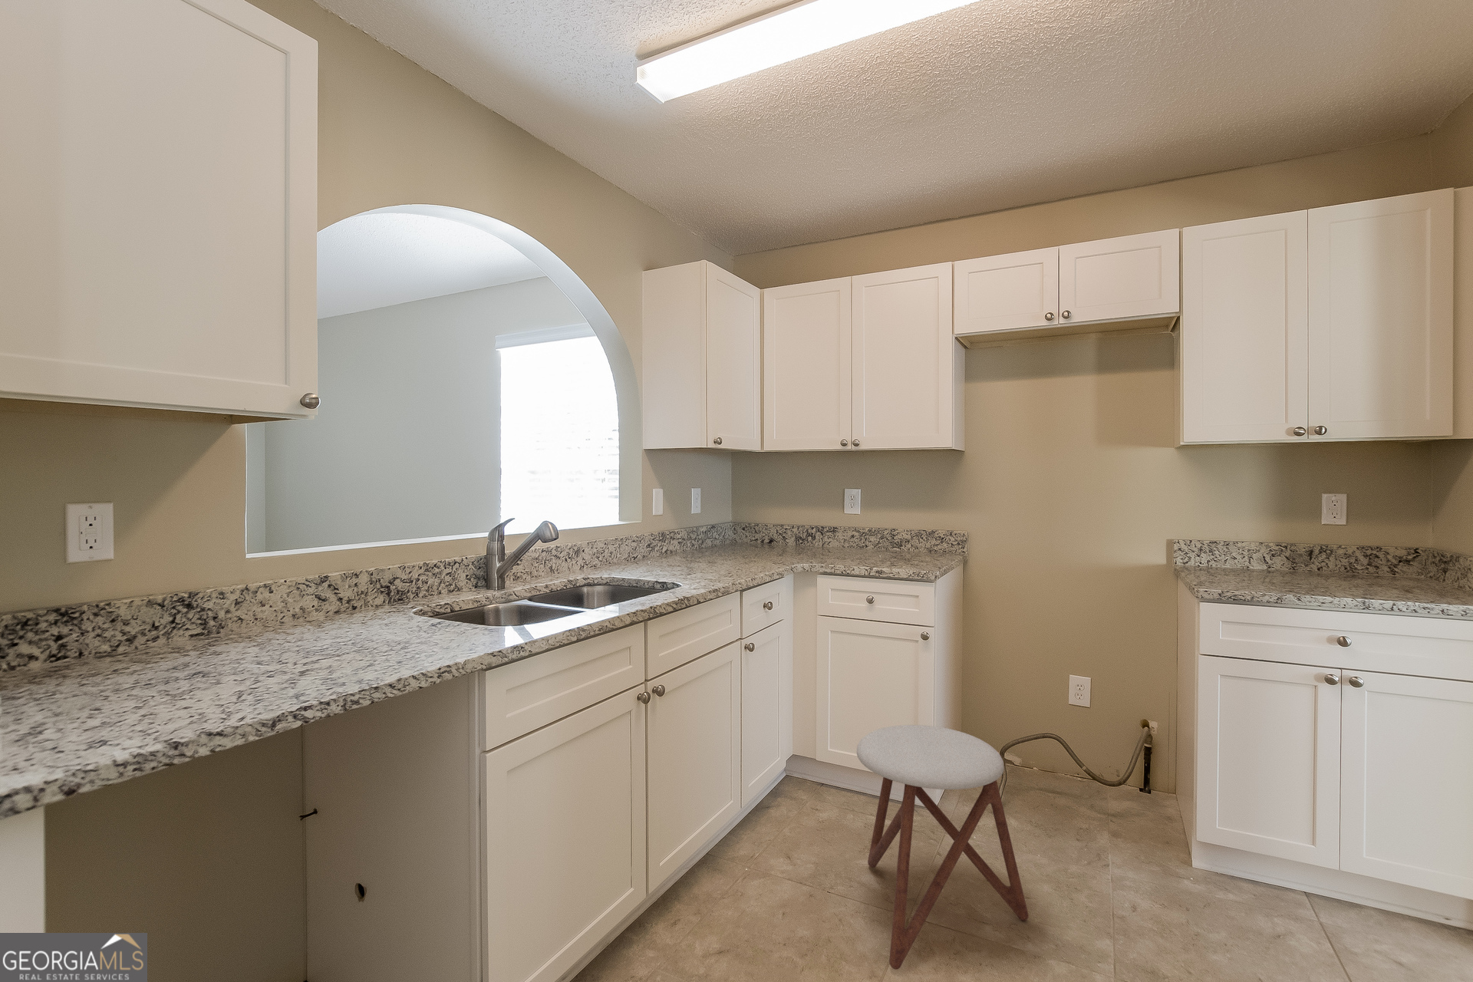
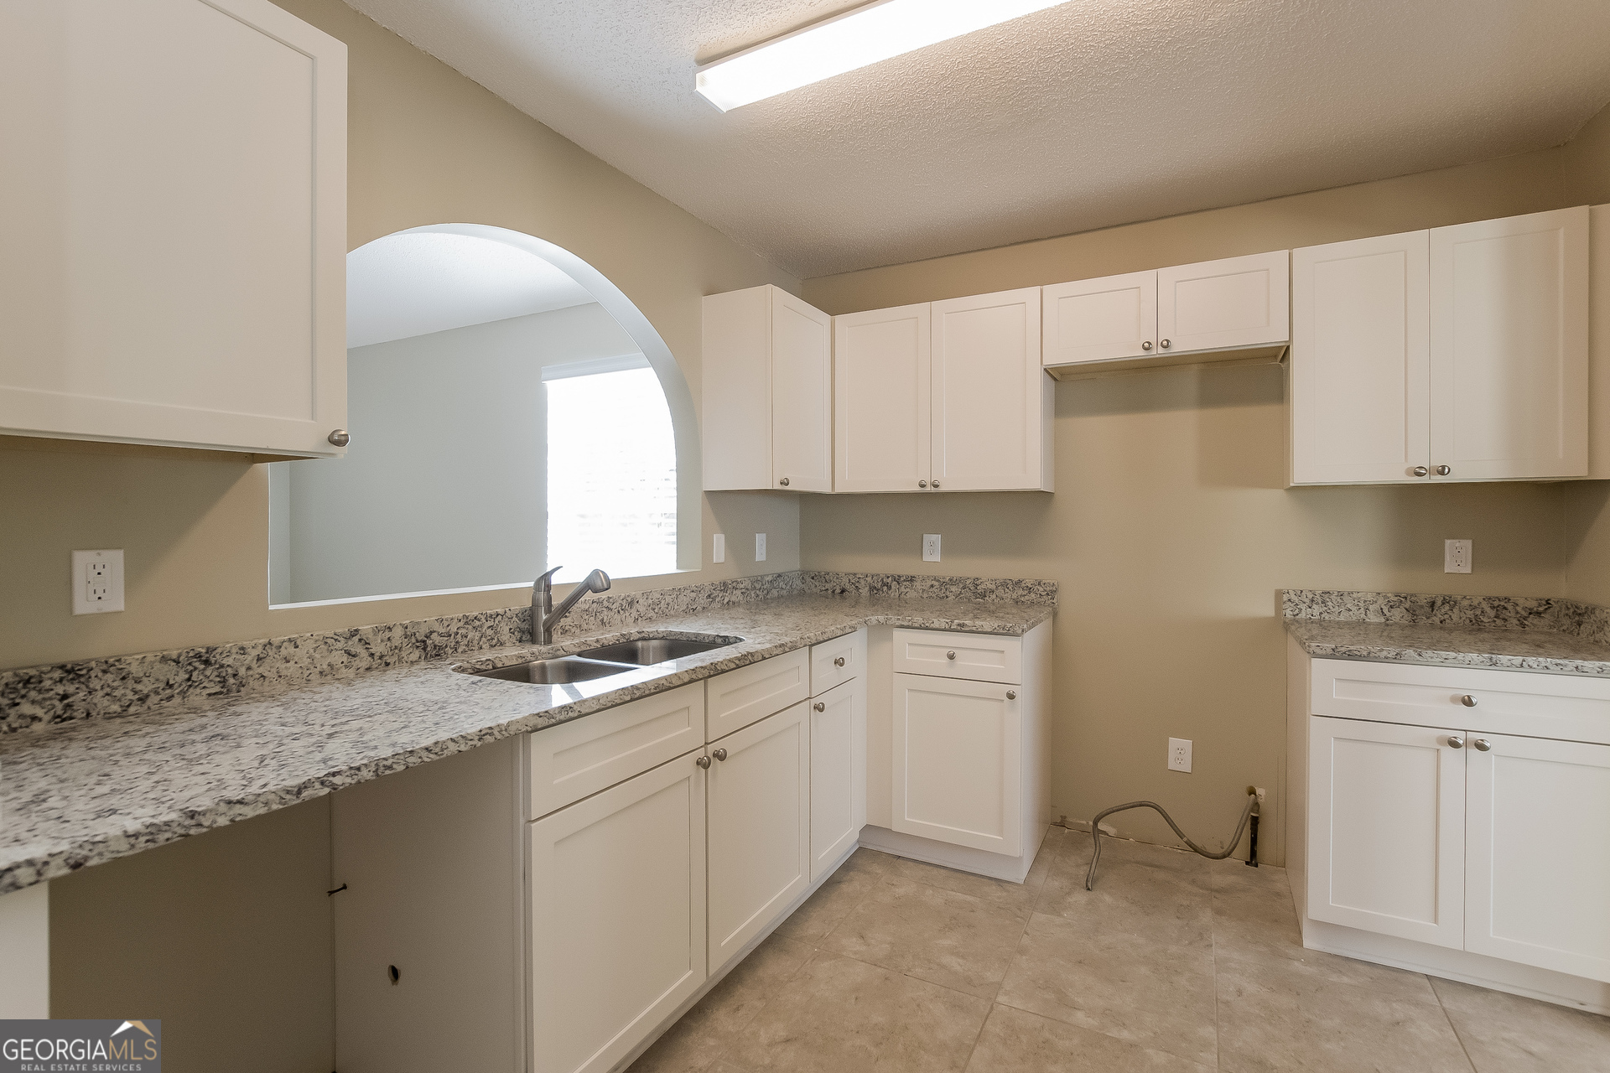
- stool [856,724,1029,971]
